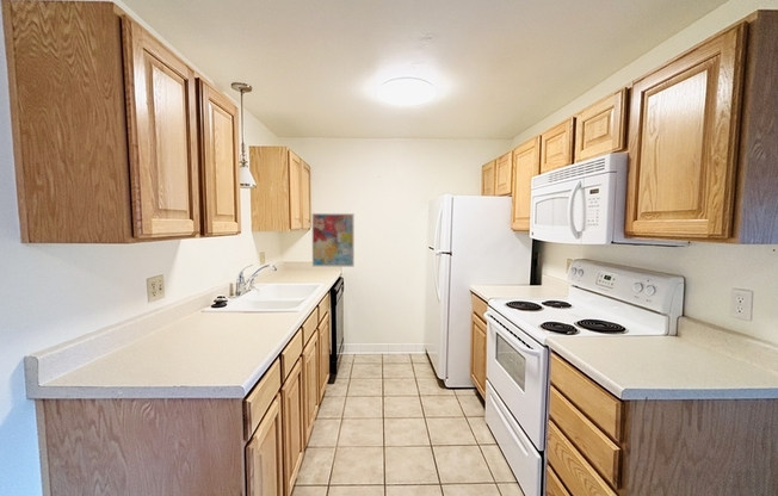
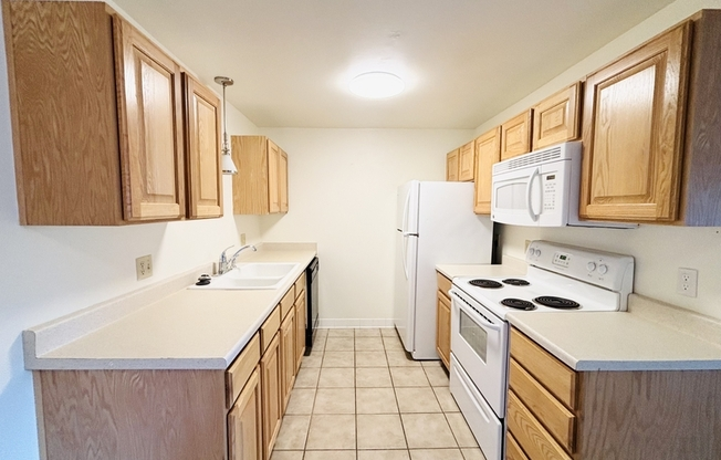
- wall art [311,212,356,268]
